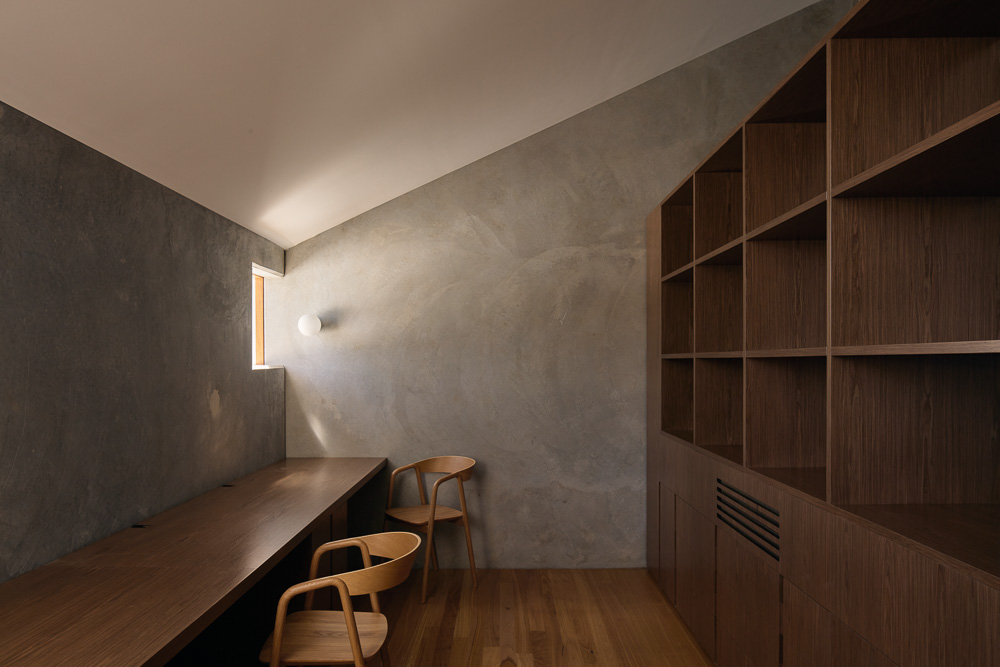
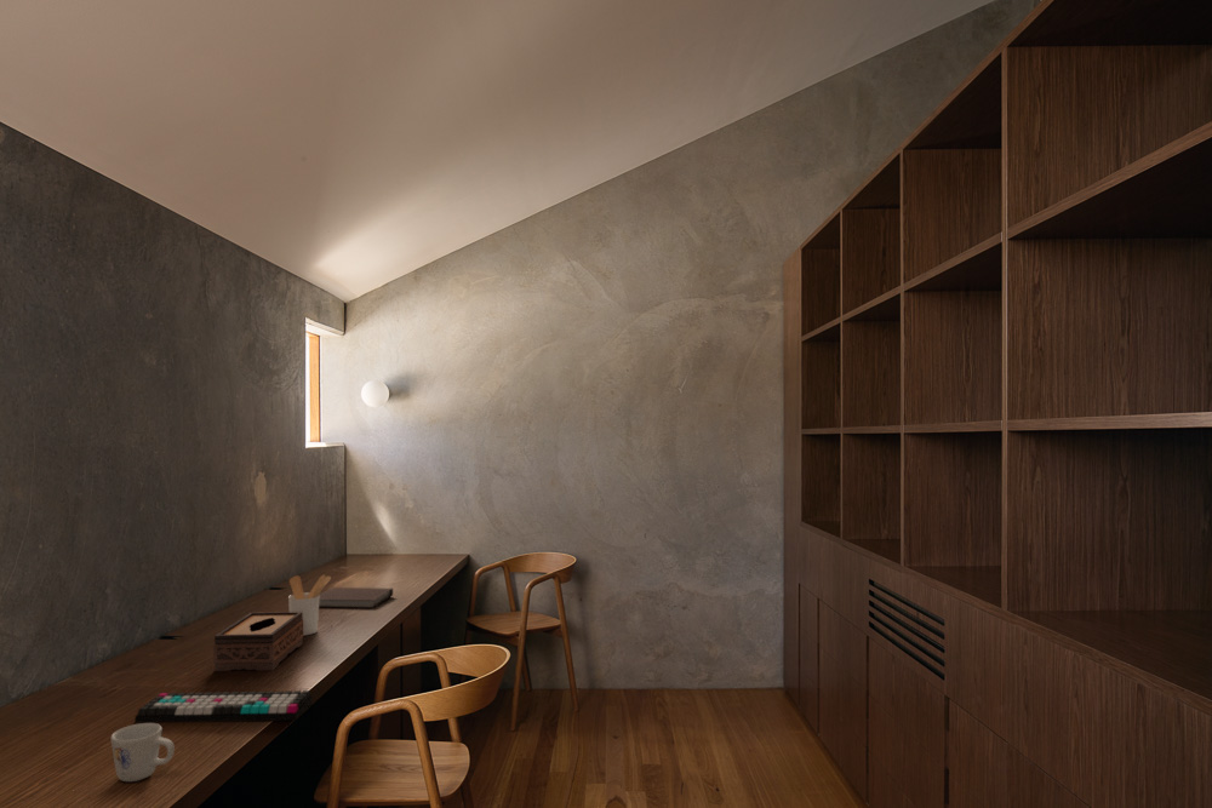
+ mug [109,722,176,783]
+ notebook [319,586,394,609]
+ utensil holder [287,574,332,636]
+ tissue box [212,611,305,672]
+ keyboard [133,688,314,723]
